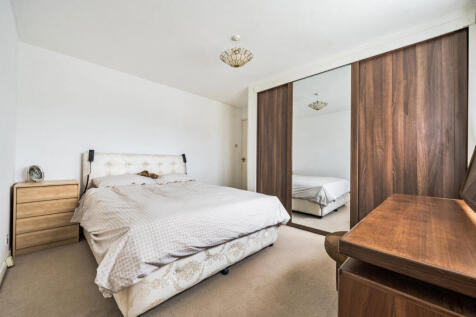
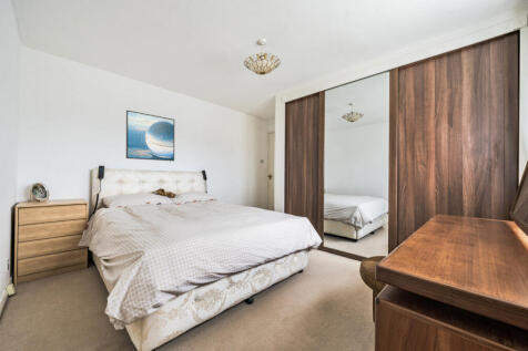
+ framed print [125,109,175,162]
